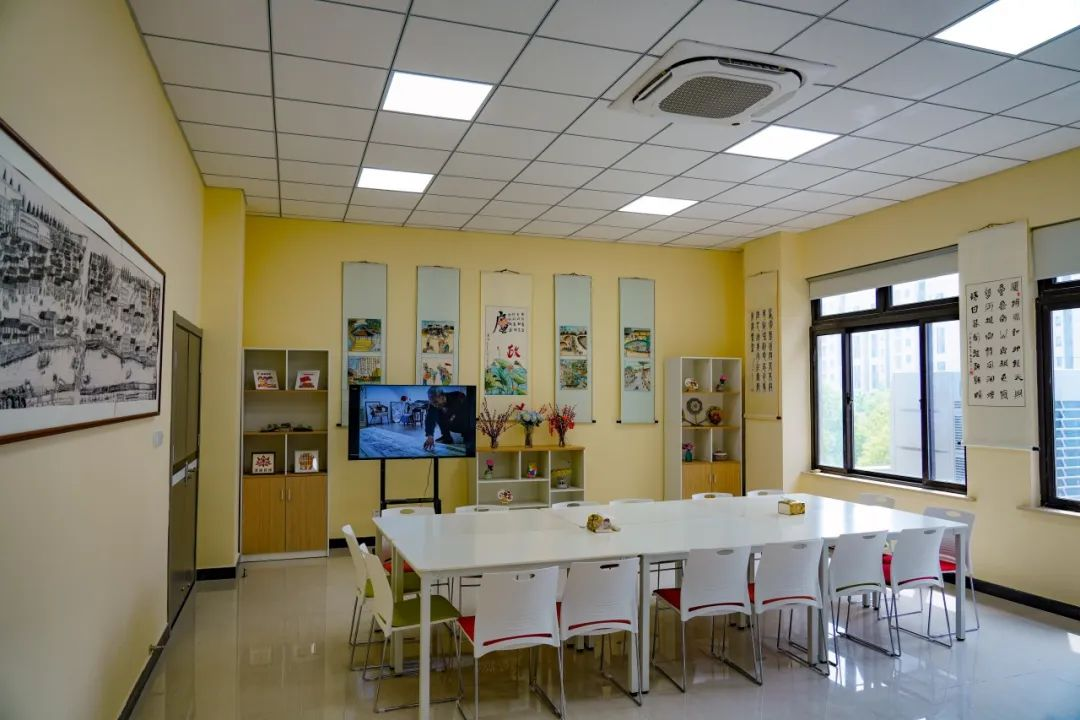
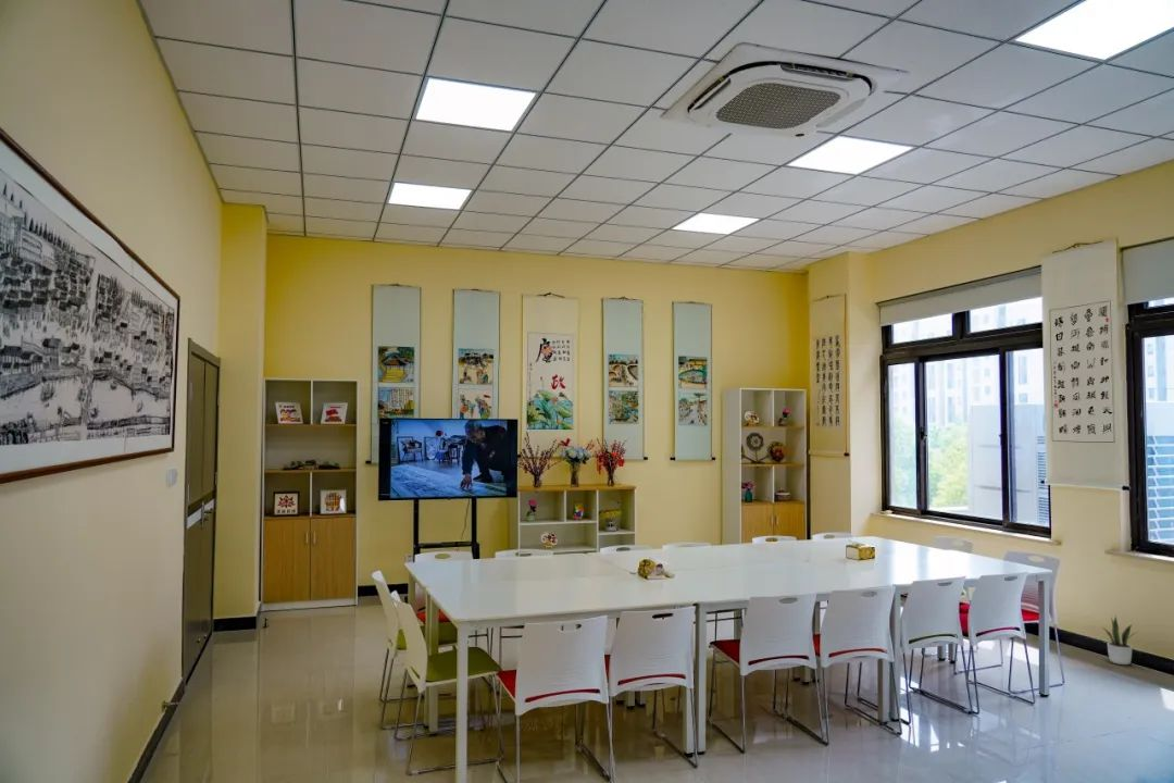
+ potted plant [1101,614,1138,666]
